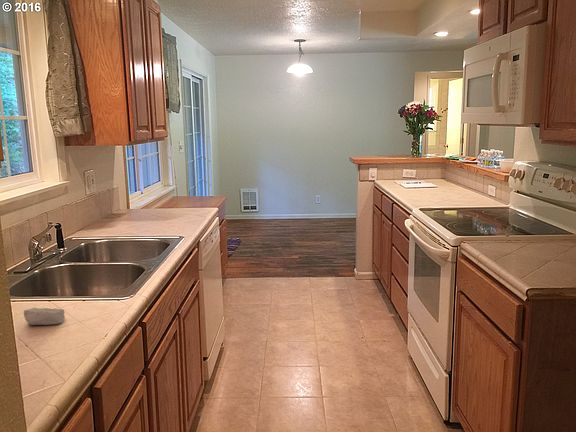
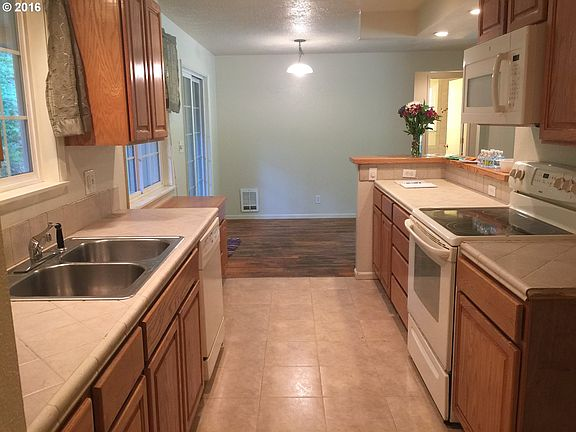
- soap bar [23,307,66,326]
